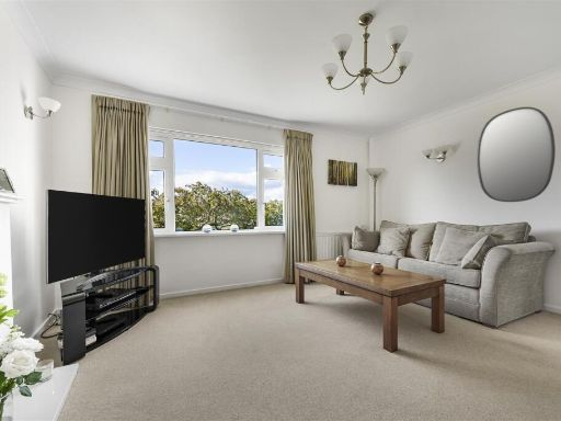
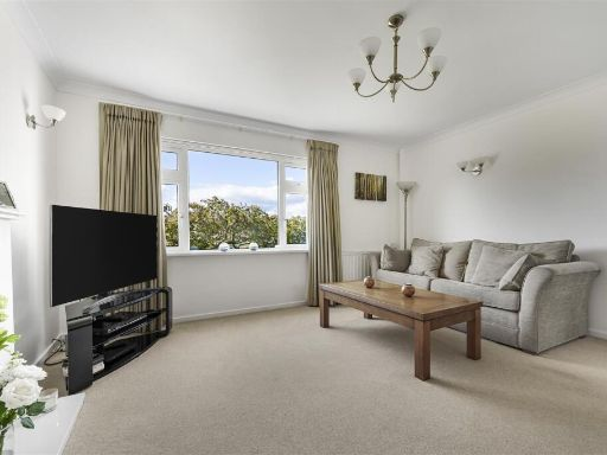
- home mirror [476,106,557,203]
